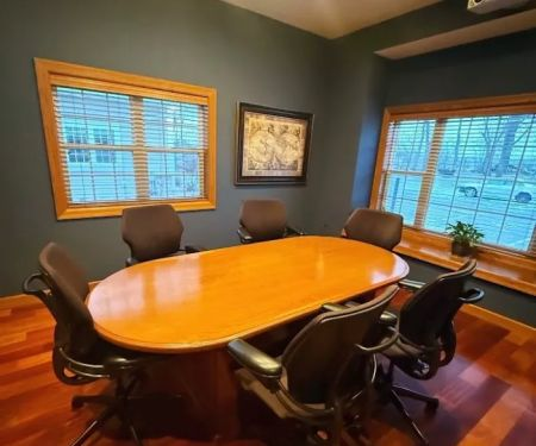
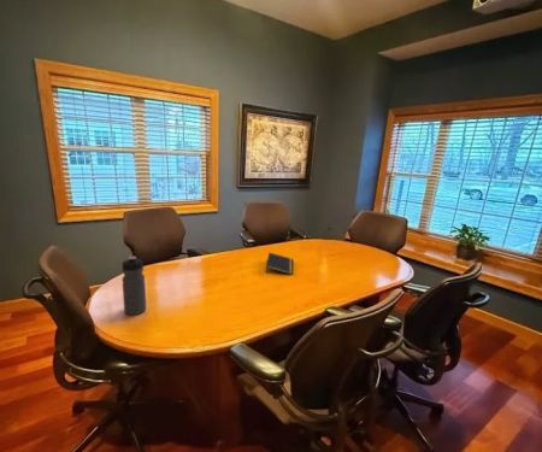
+ water bottle [120,256,147,316]
+ notepad [265,252,295,276]
